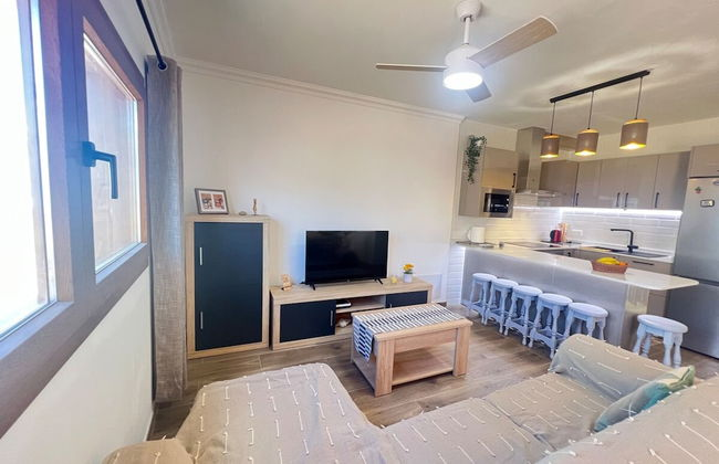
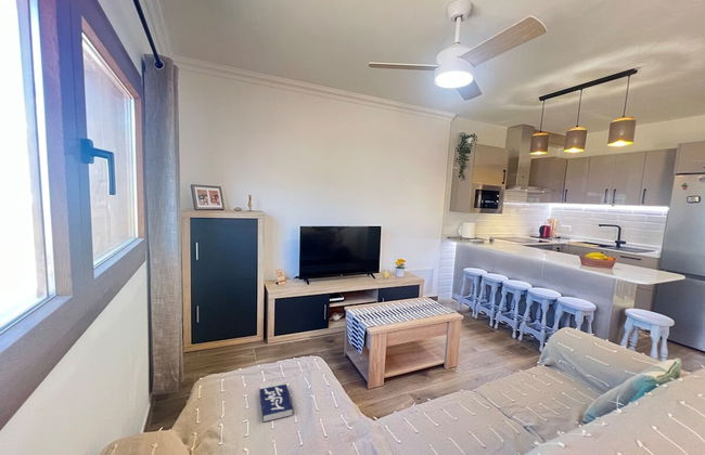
+ book [259,380,294,422]
